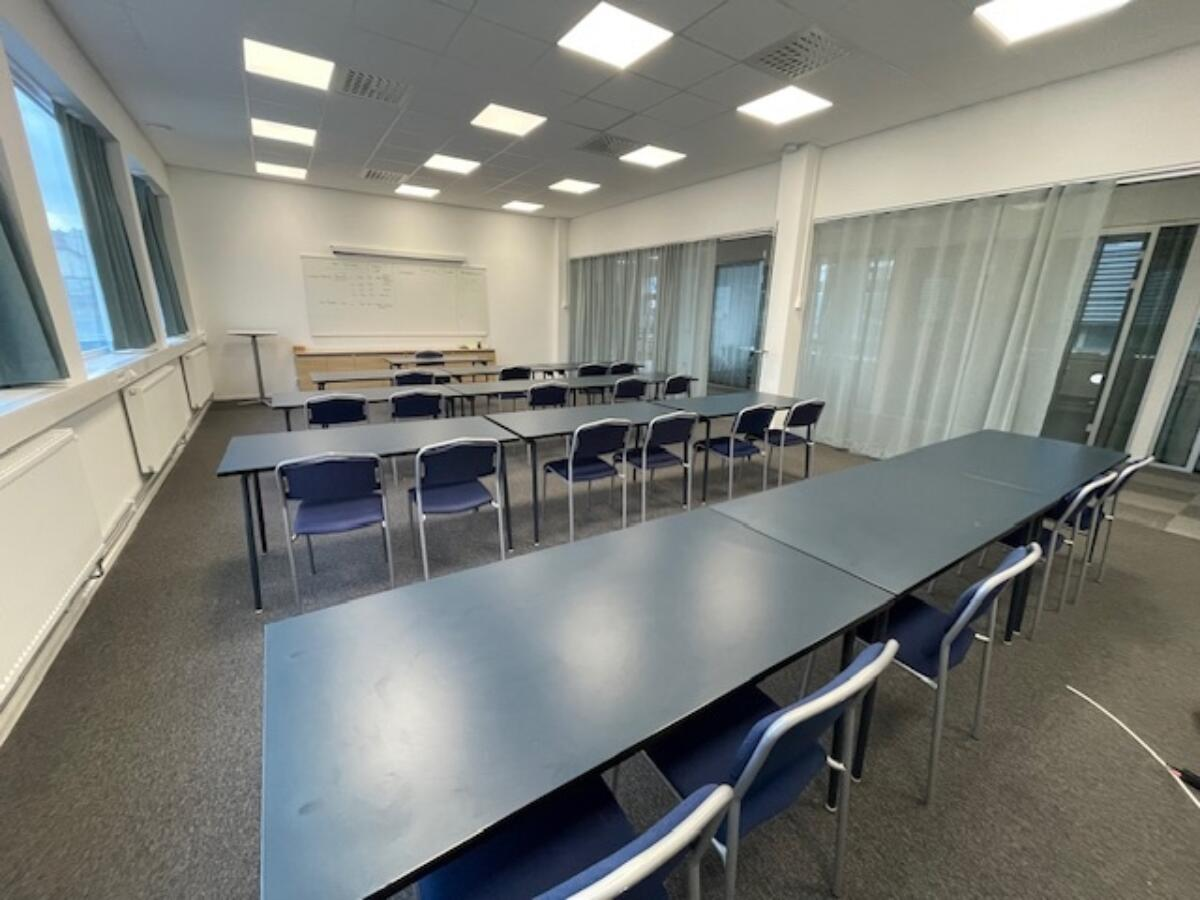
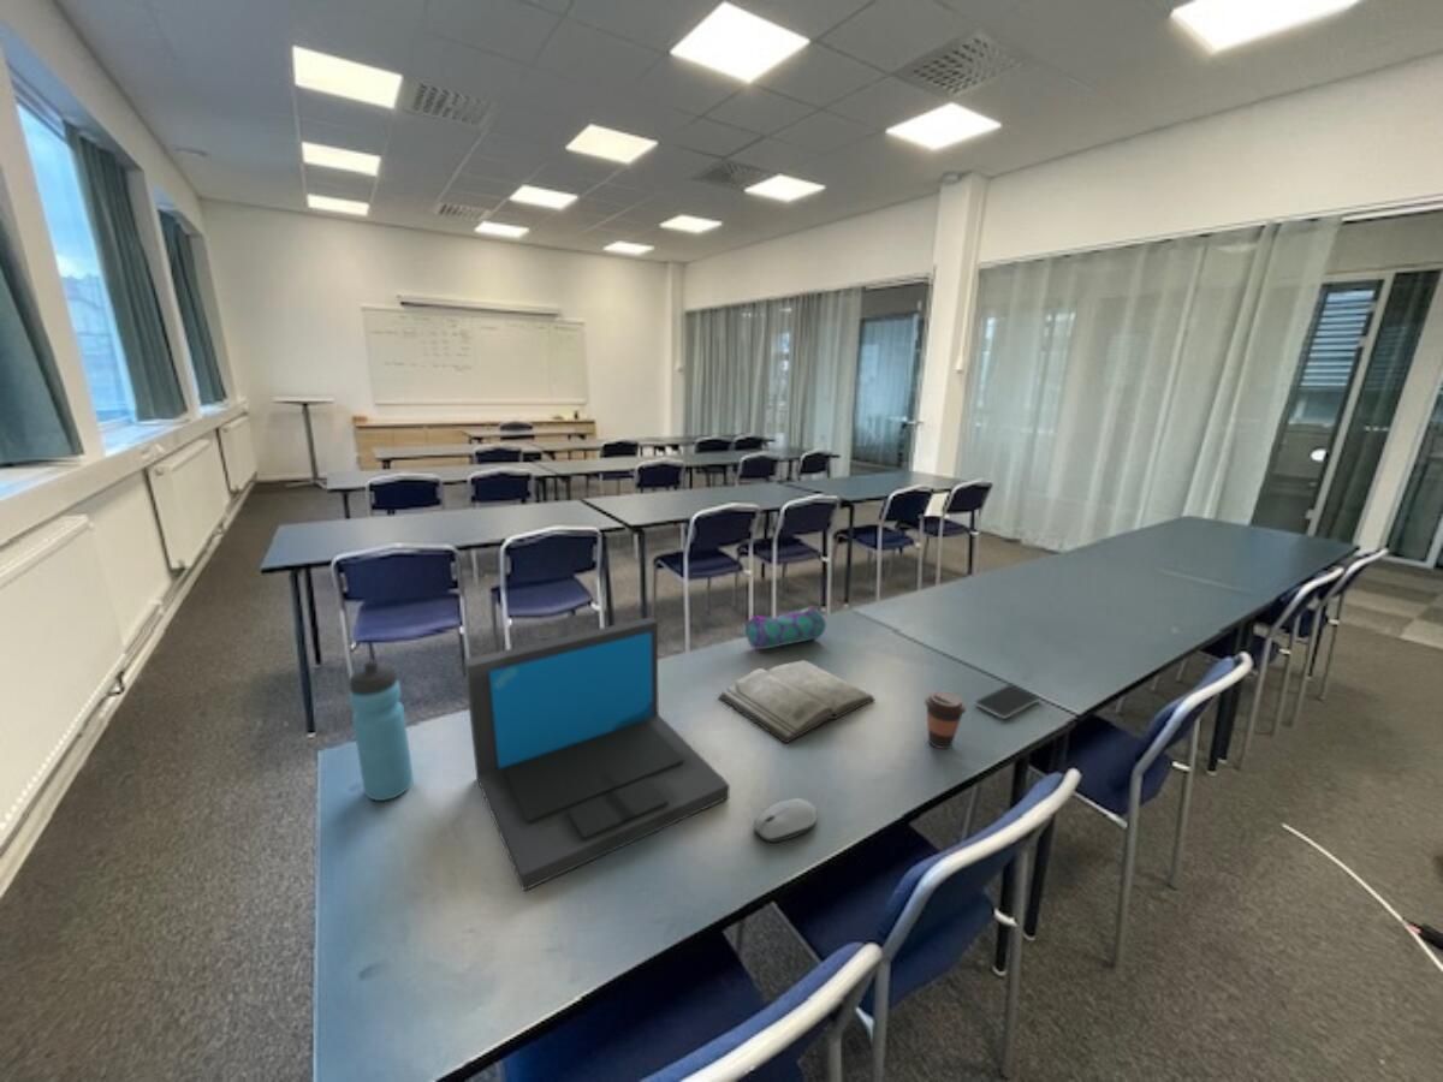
+ water bottle [348,659,415,802]
+ coffee cup [924,689,968,750]
+ diary [717,659,877,744]
+ smartphone [974,684,1040,720]
+ computer mouse [753,797,819,844]
+ laptop [463,616,731,892]
+ pencil case [744,606,827,650]
